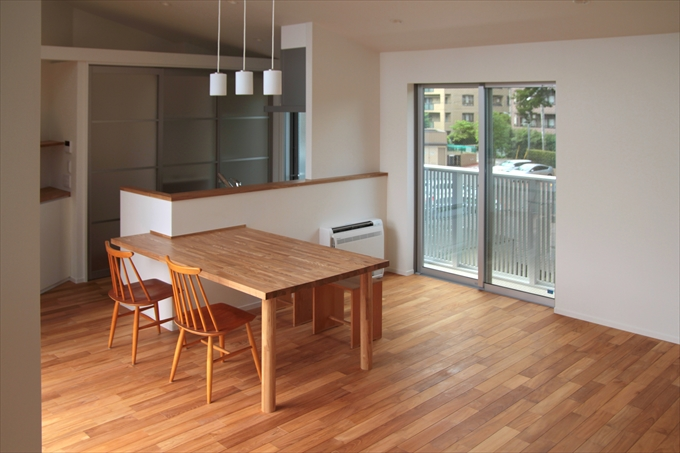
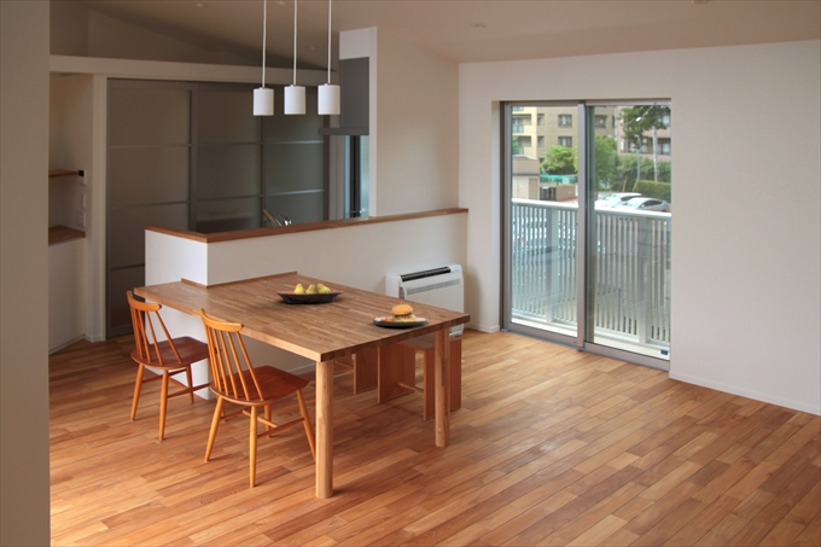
+ fruit bowl [275,283,344,304]
+ plate [372,302,429,327]
